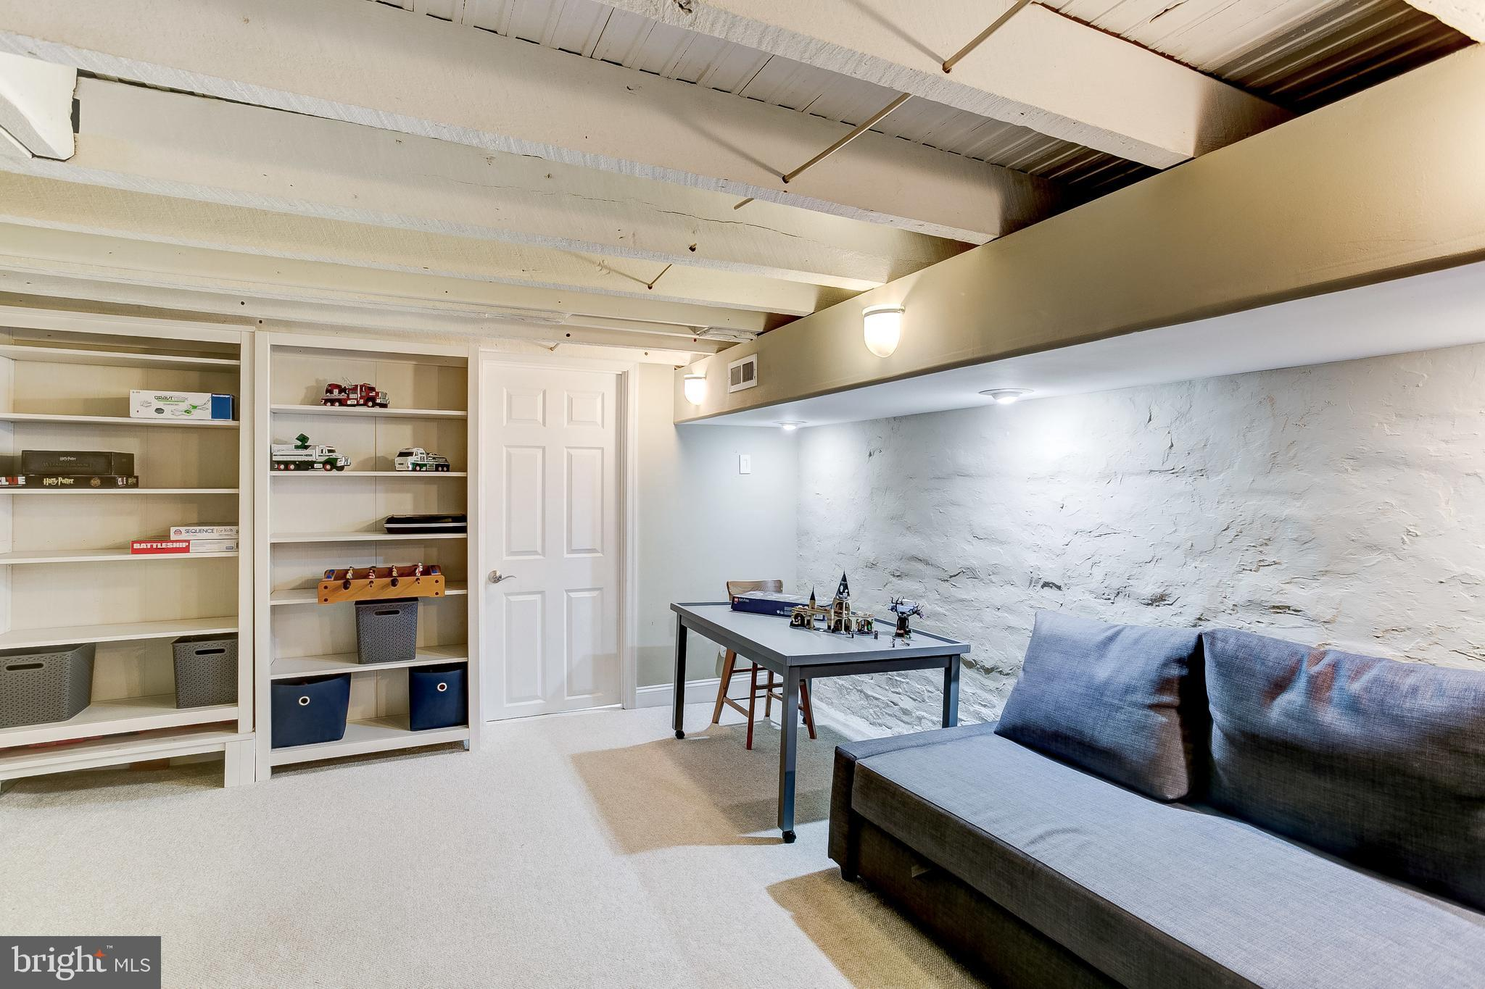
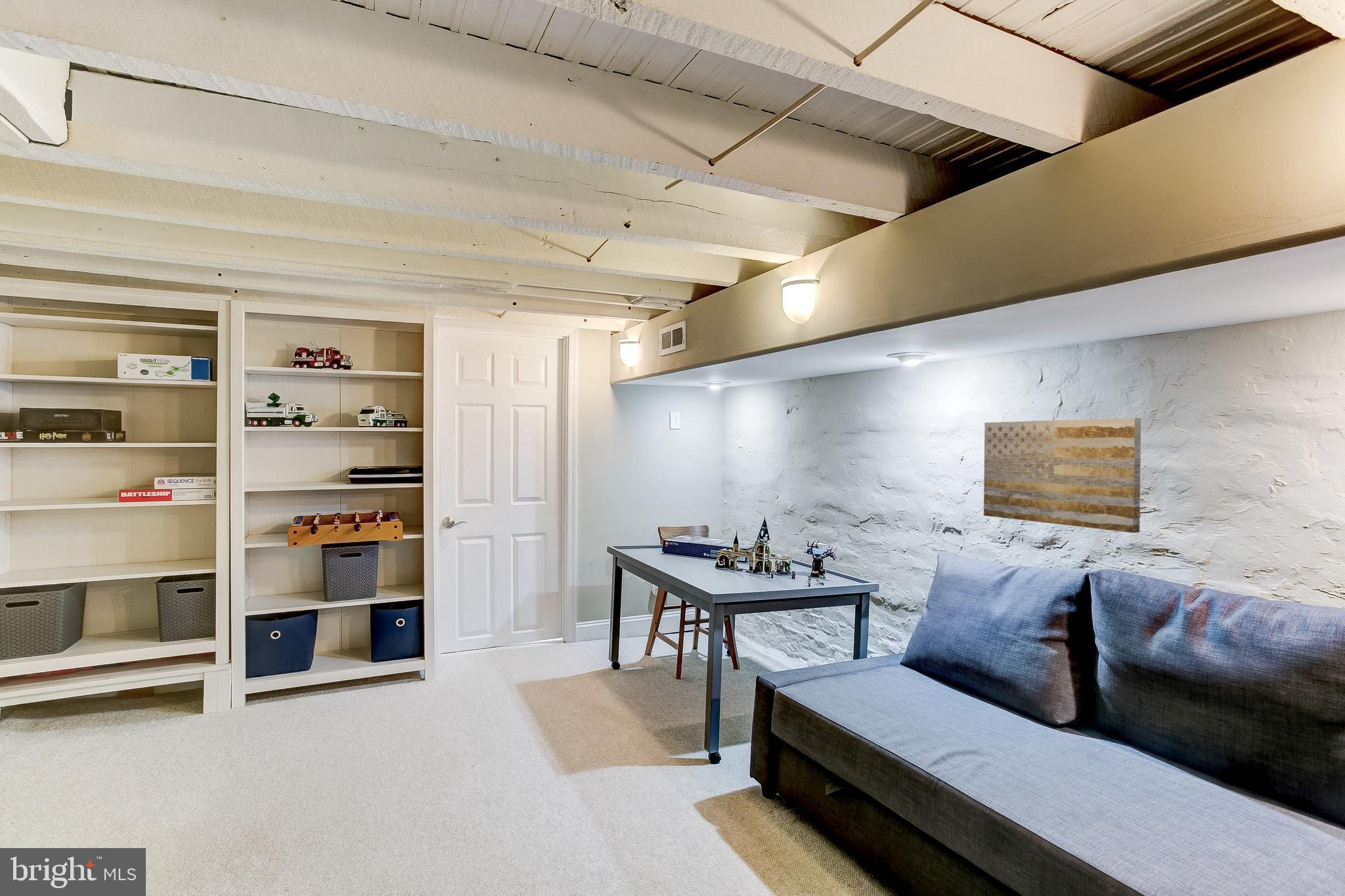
+ wall art [983,417,1141,534]
